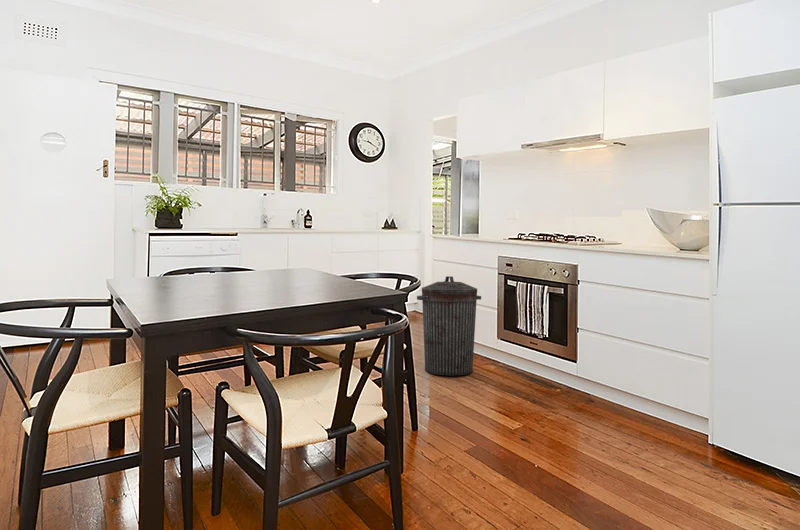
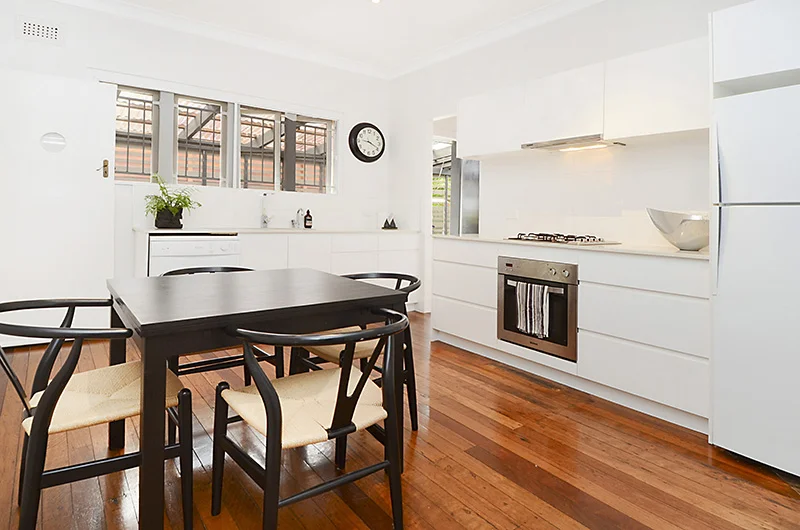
- trash can [416,275,482,376]
